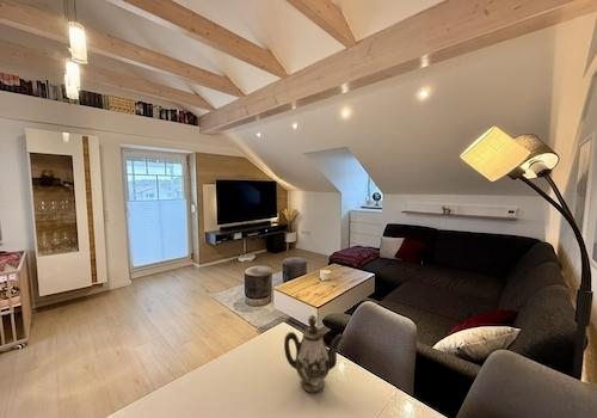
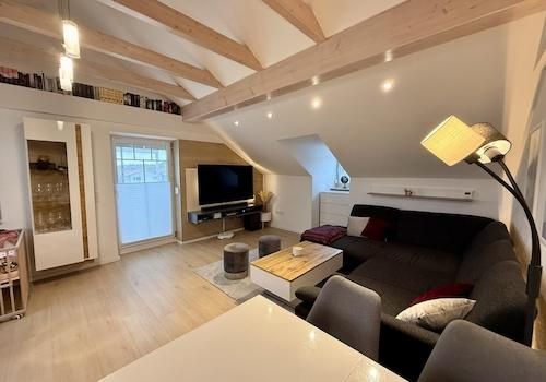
- teapot [283,314,345,393]
